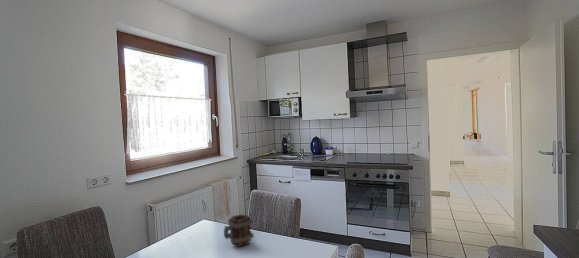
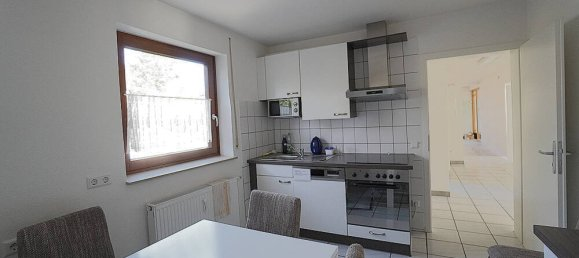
- mug [223,213,255,248]
